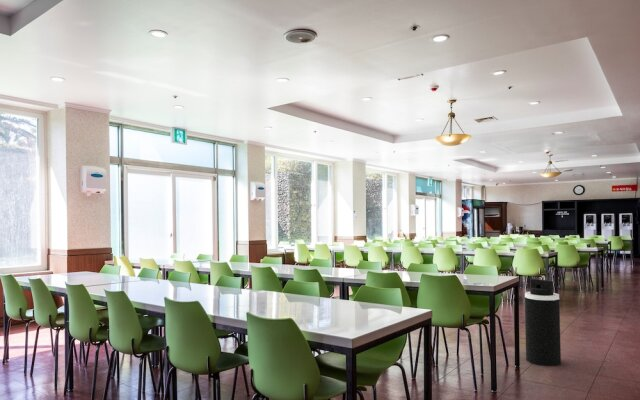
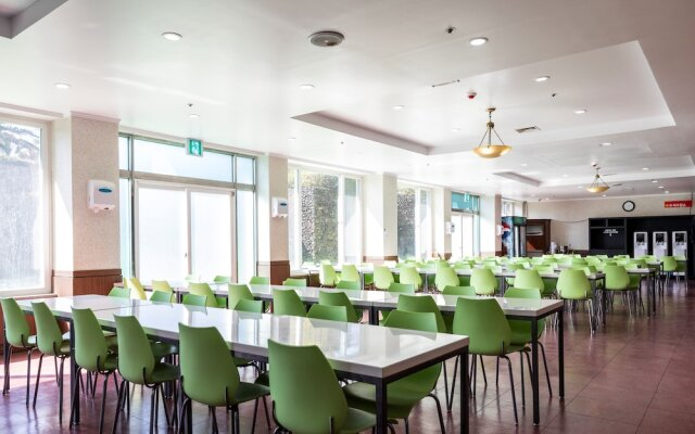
- trash can [524,278,562,367]
